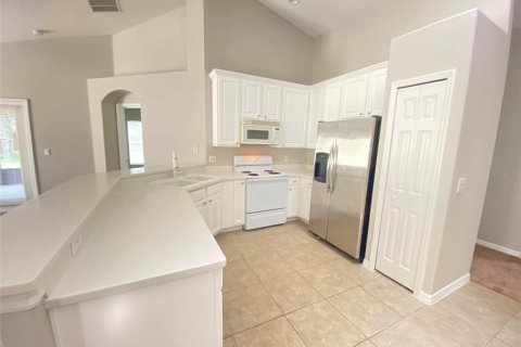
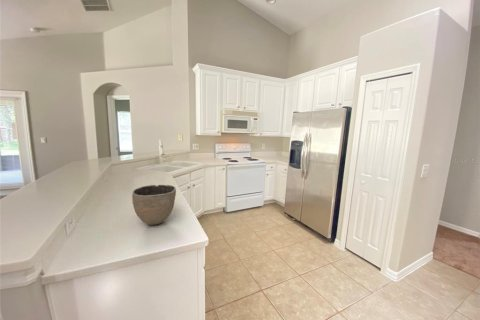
+ bowl [131,184,177,226]
